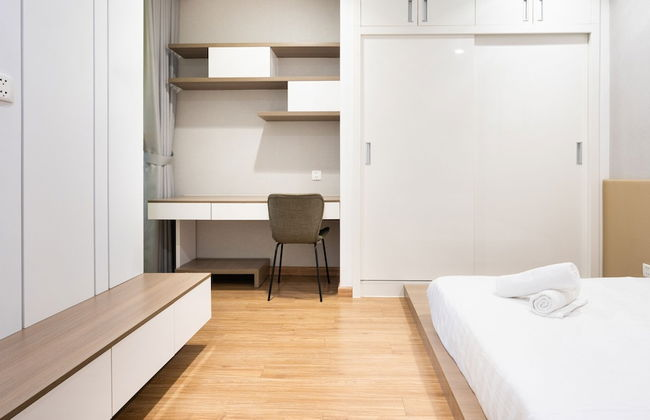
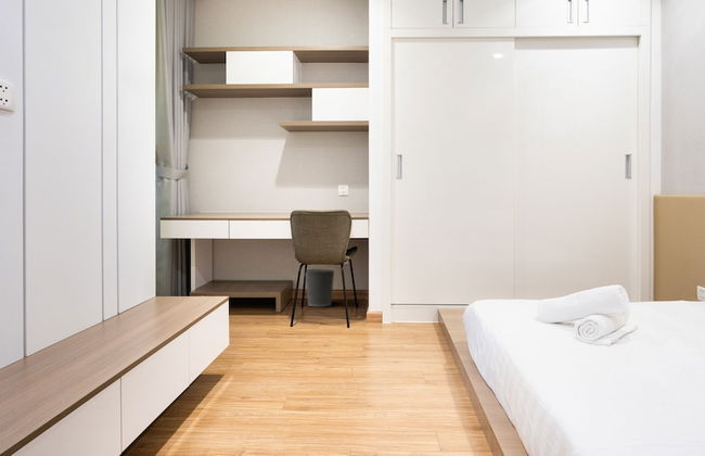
+ wastebasket [305,267,336,307]
